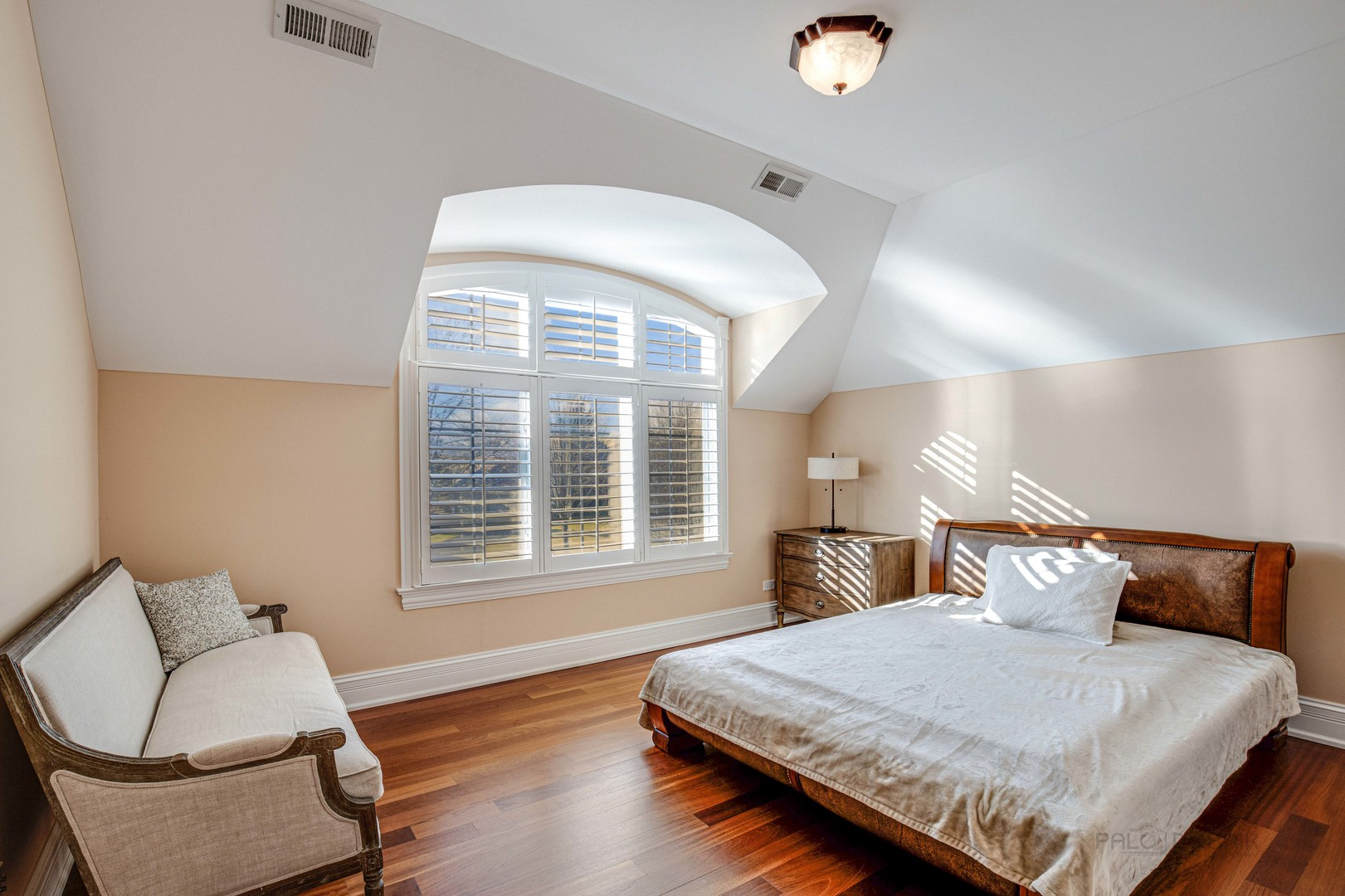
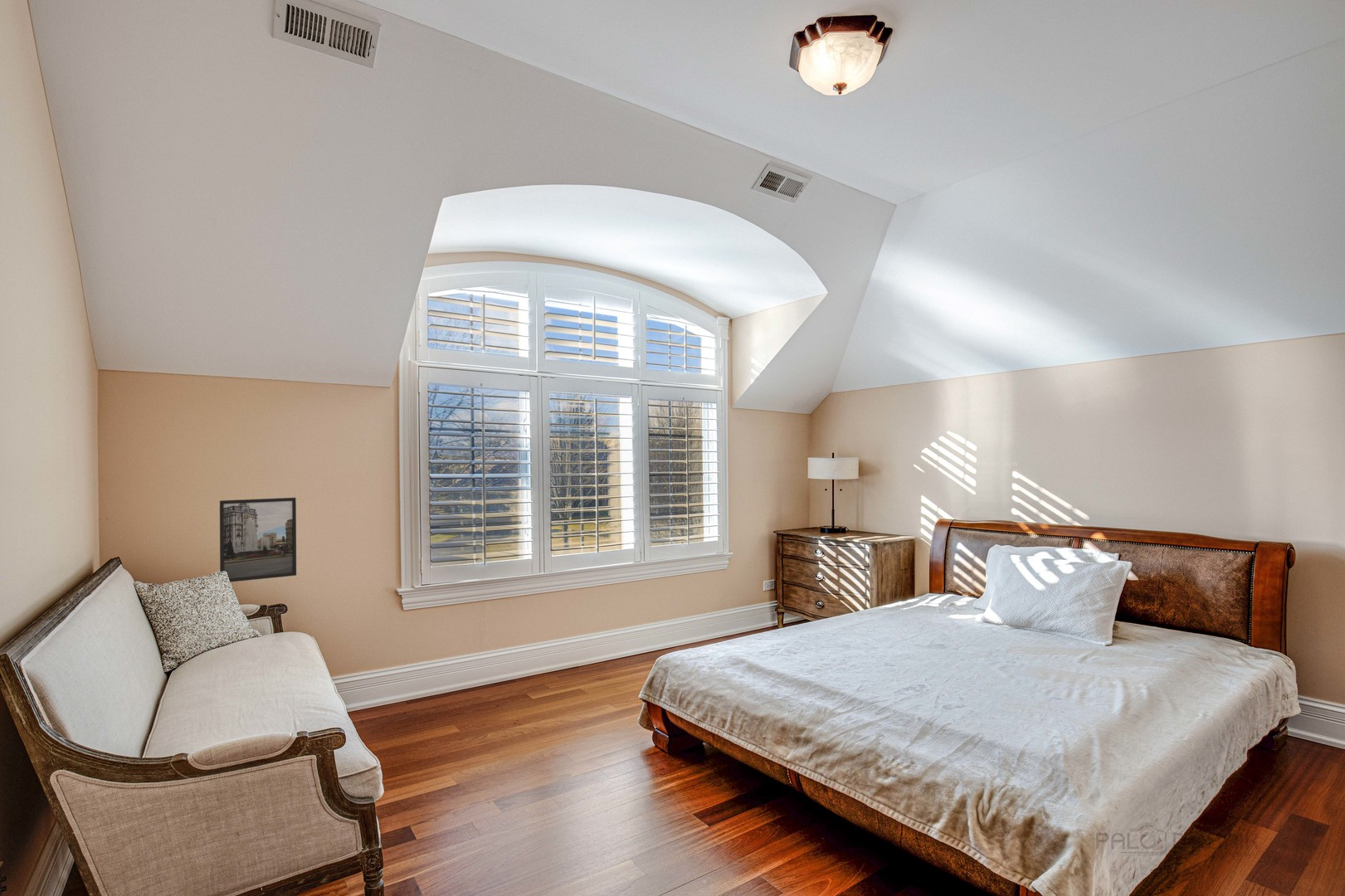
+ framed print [219,497,297,583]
